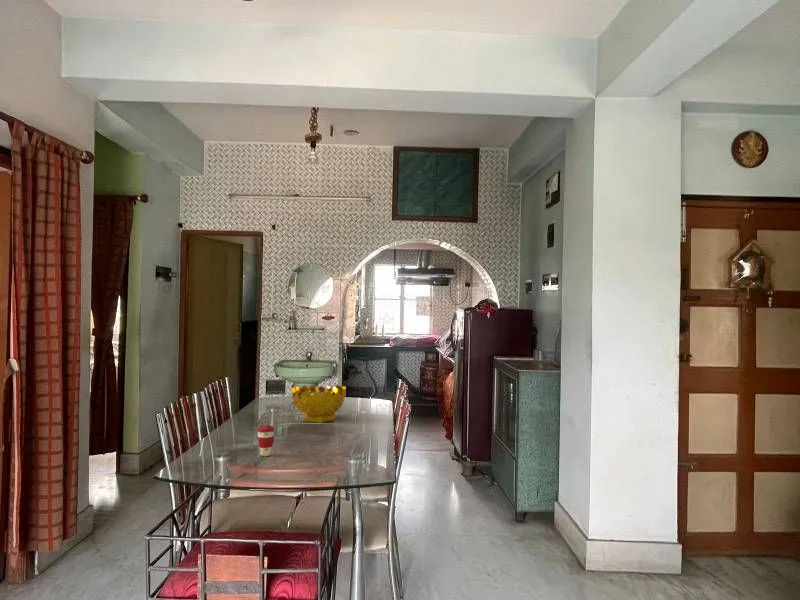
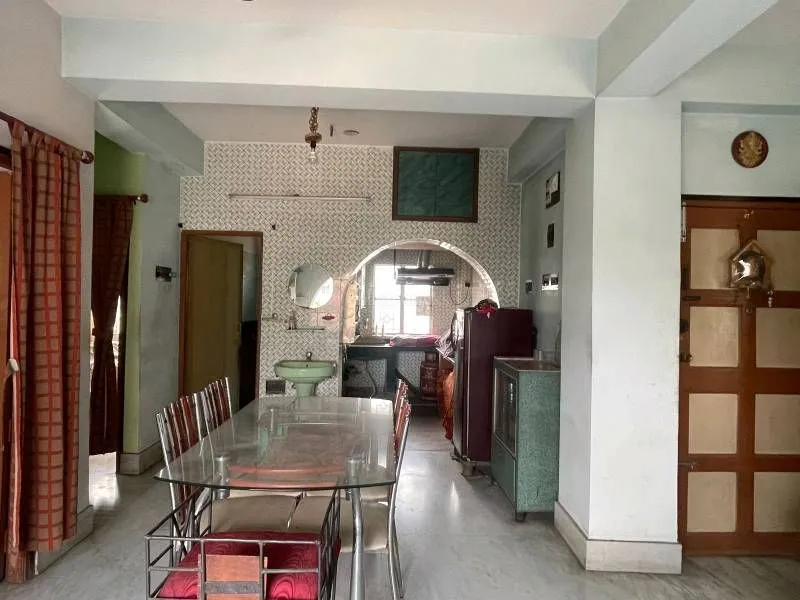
- coffee cup [256,424,276,457]
- decorative bowl [291,383,347,424]
